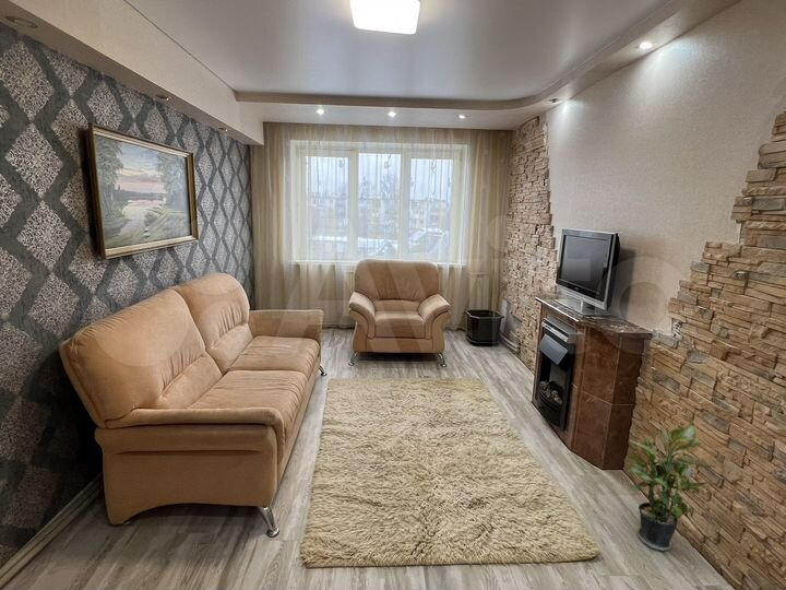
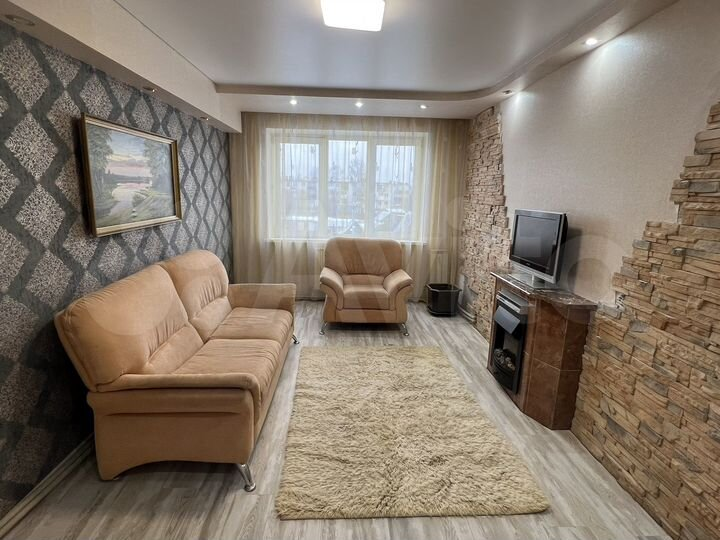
- potted plant [624,424,714,552]
